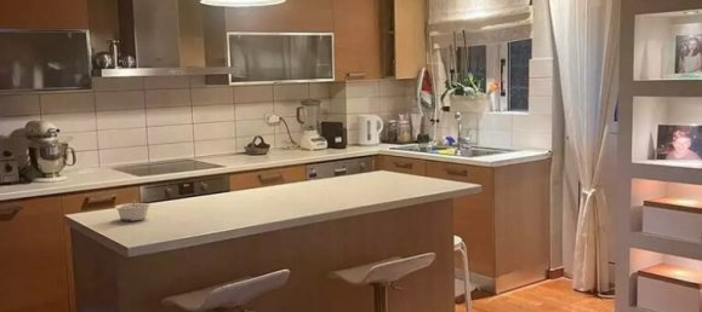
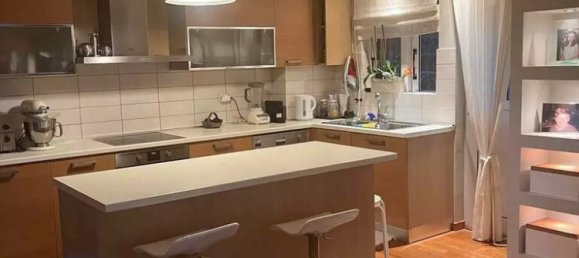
- legume [114,198,152,223]
